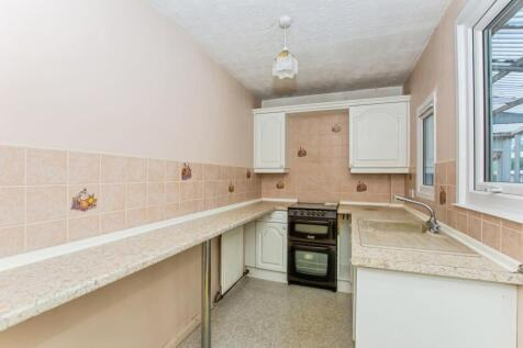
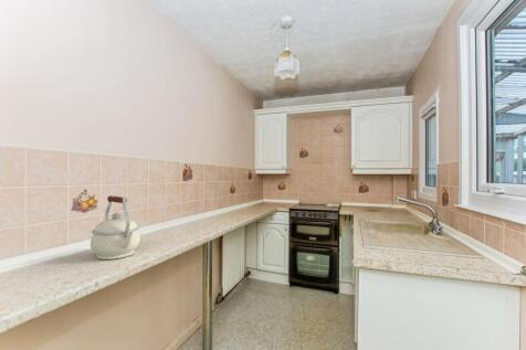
+ kettle [90,194,141,261]
